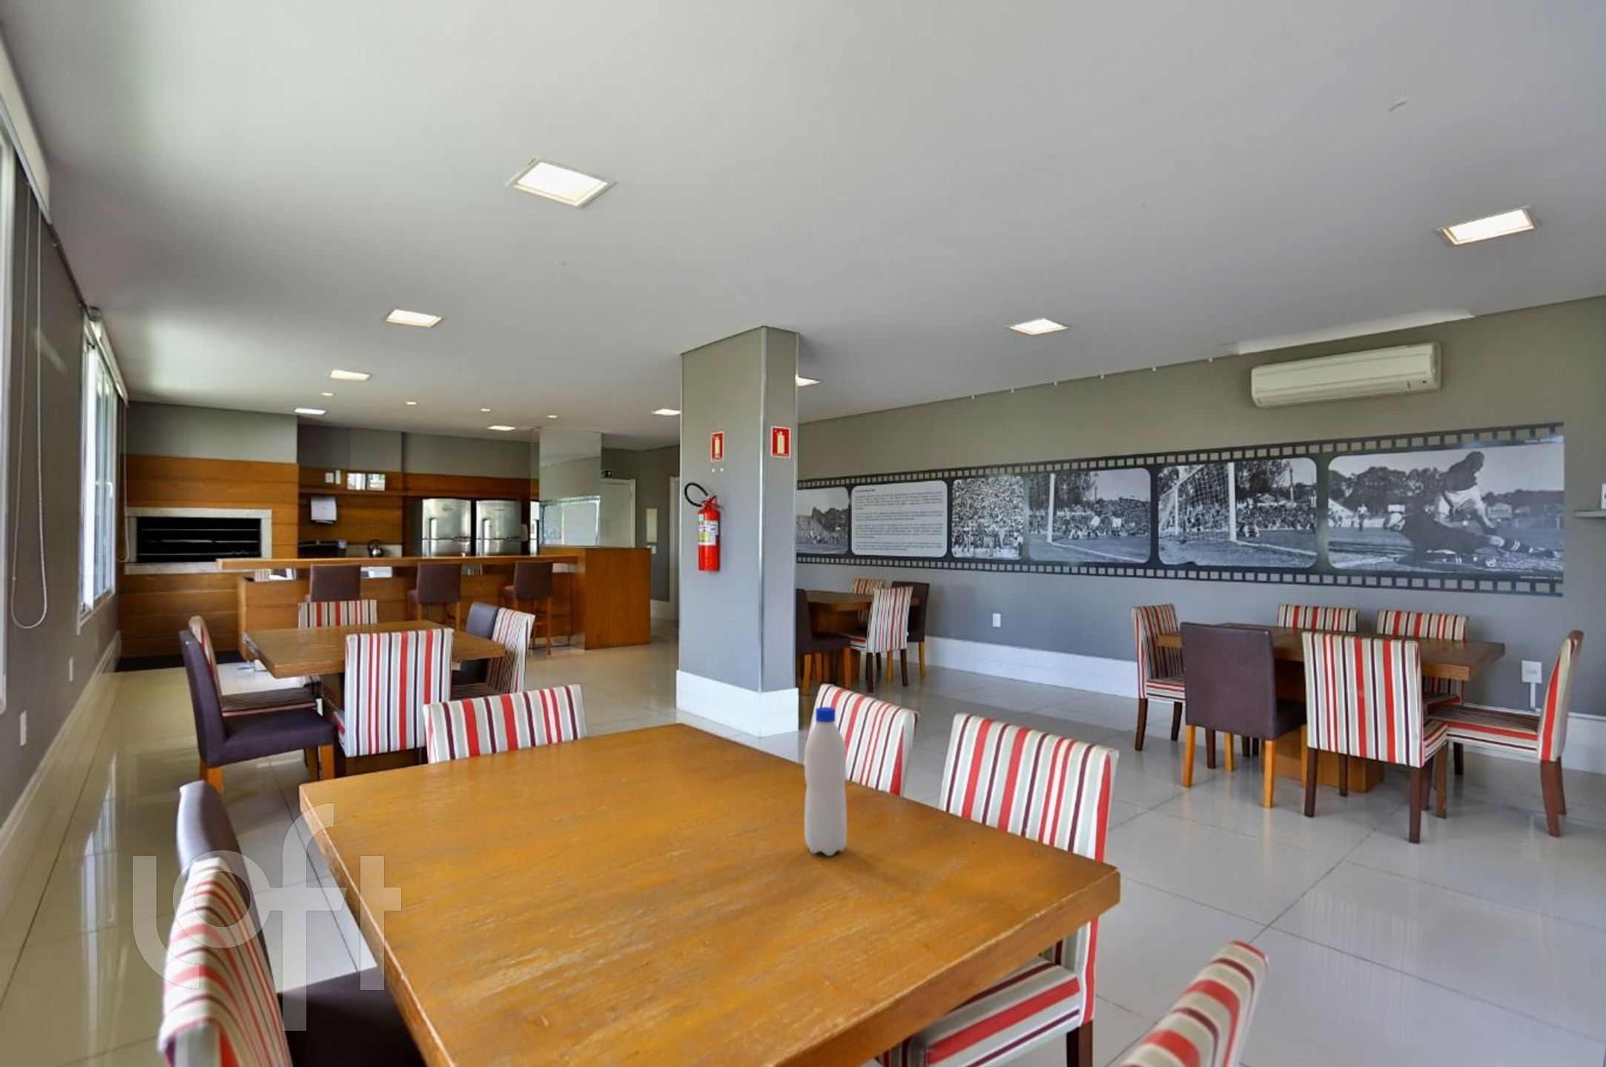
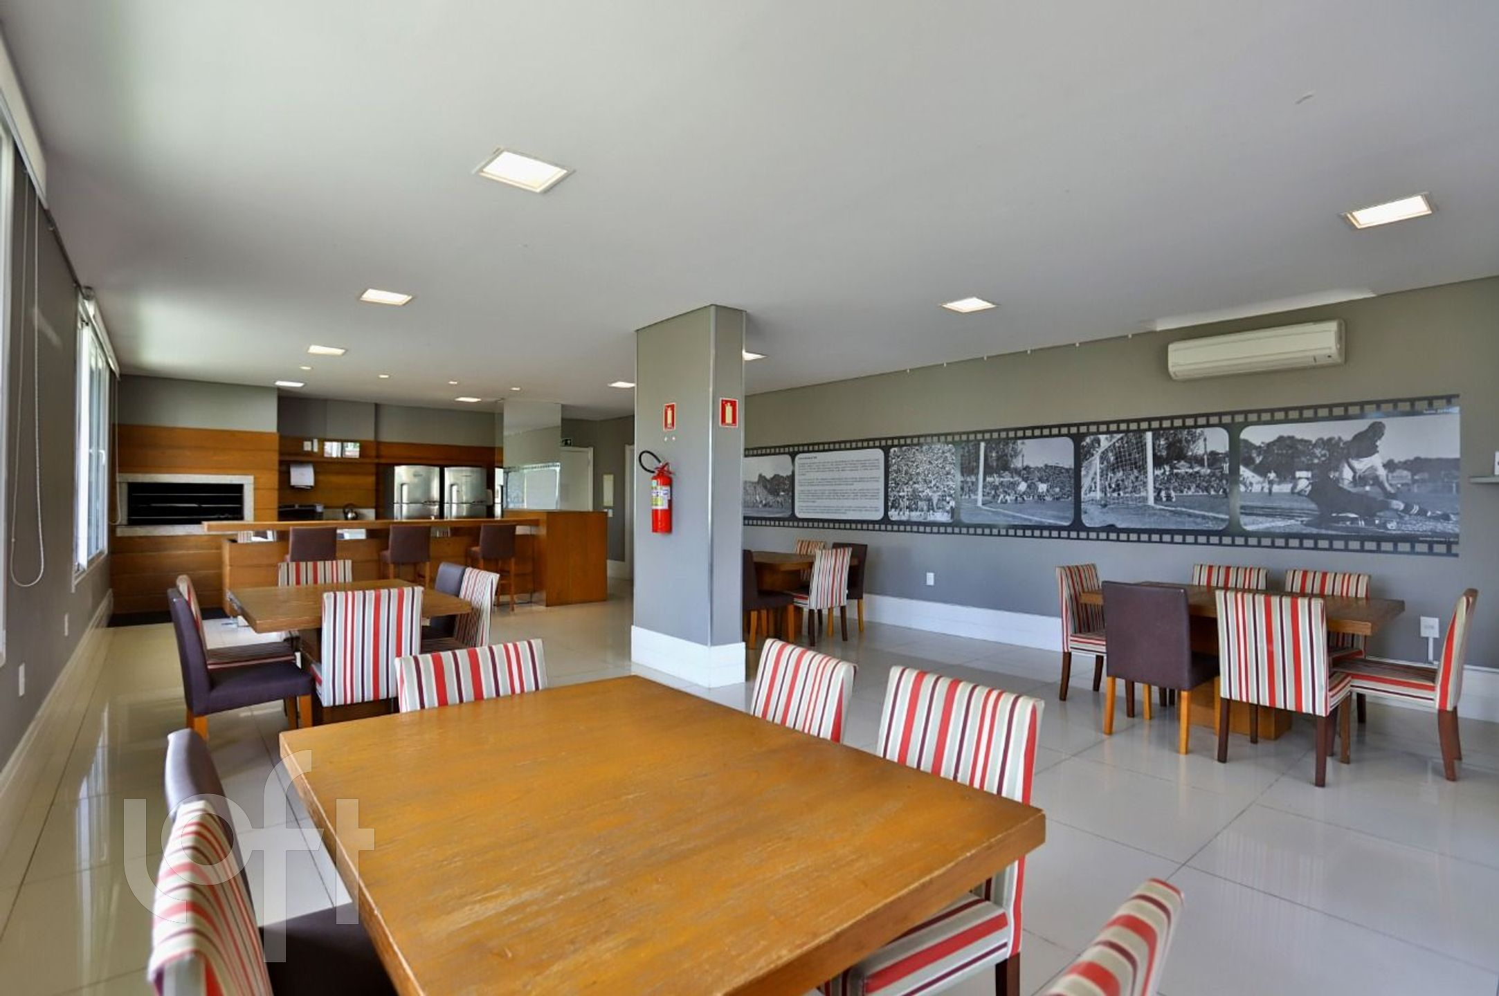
- water bottle [804,706,847,856]
